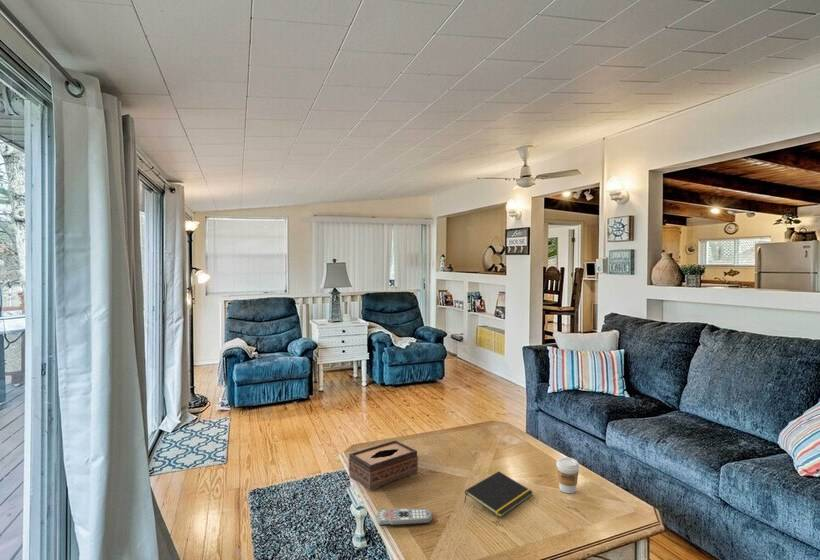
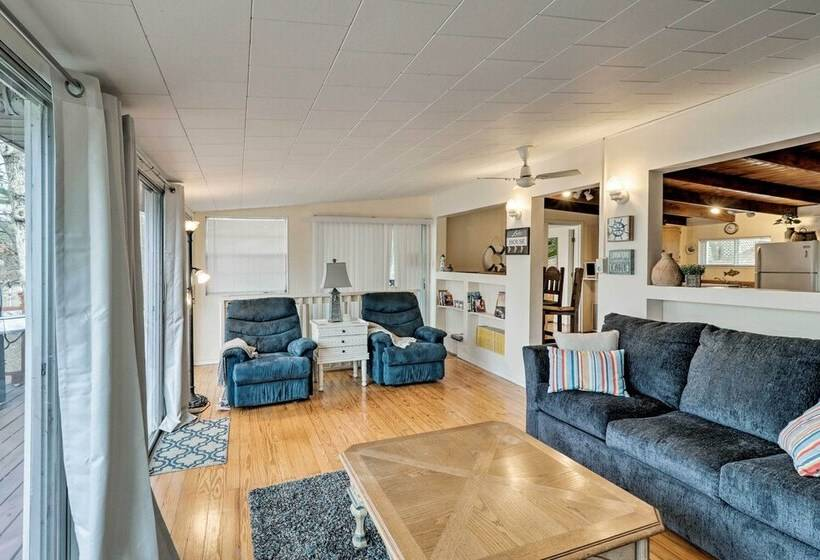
- tissue box [348,440,419,492]
- notepad [463,470,534,519]
- remote control [376,508,433,527]
- coffee cup [555,456,580,494]
